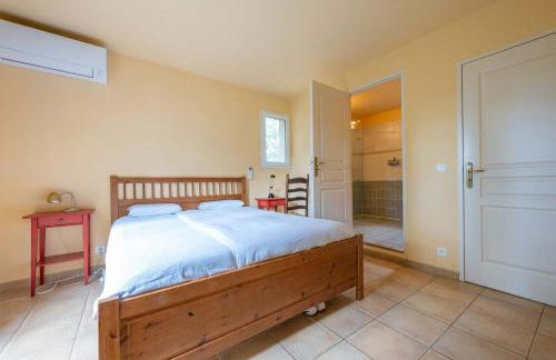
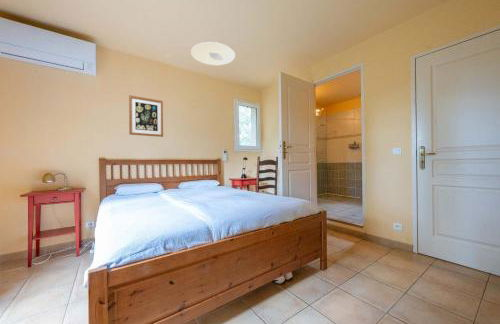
+ wall art [128,94,164,138]
+ ceiling light [190,41,236,66]
